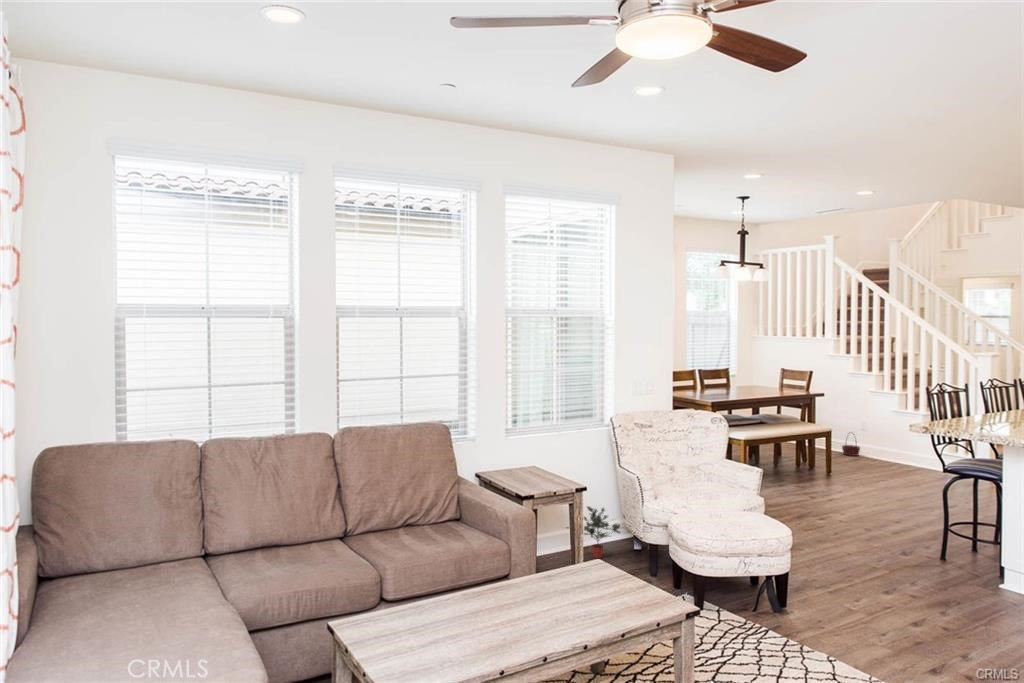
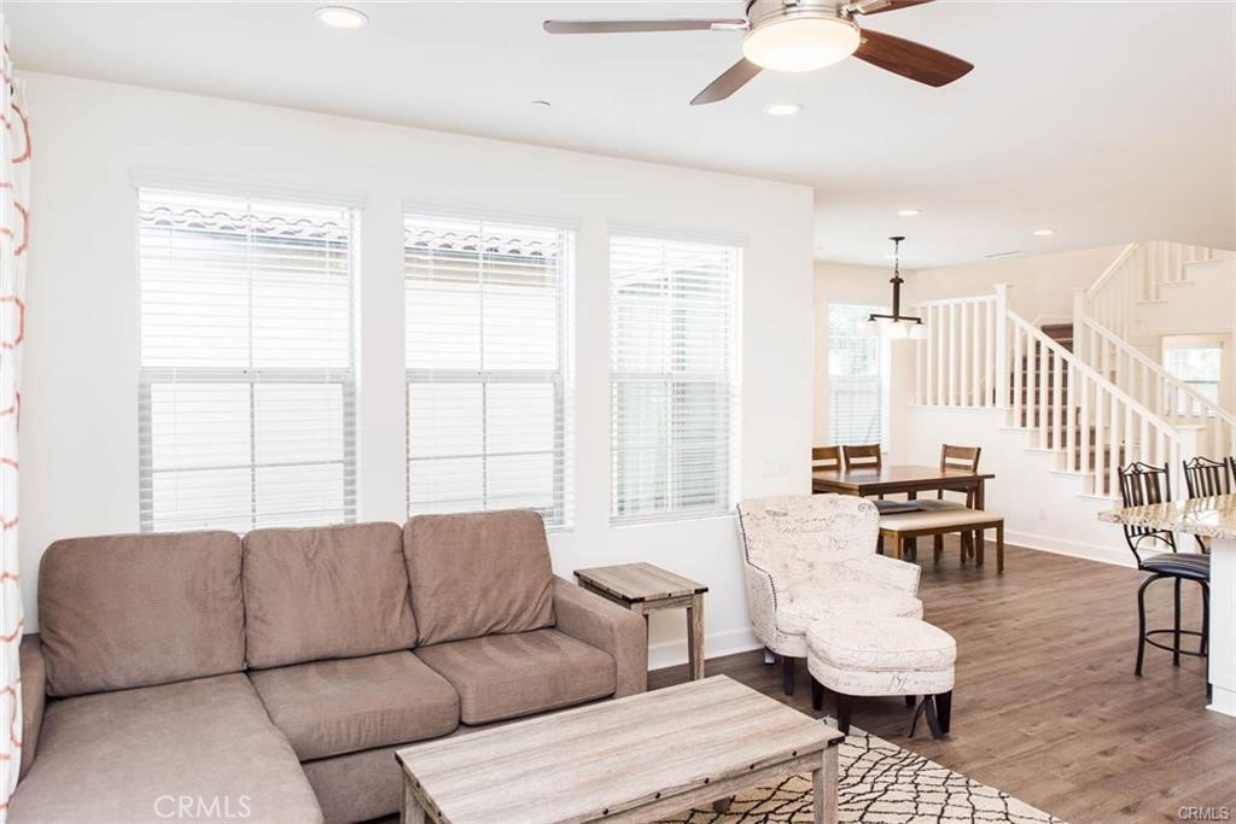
- basket [841,431,862,457]
- potted plant [564,505,626,559]
